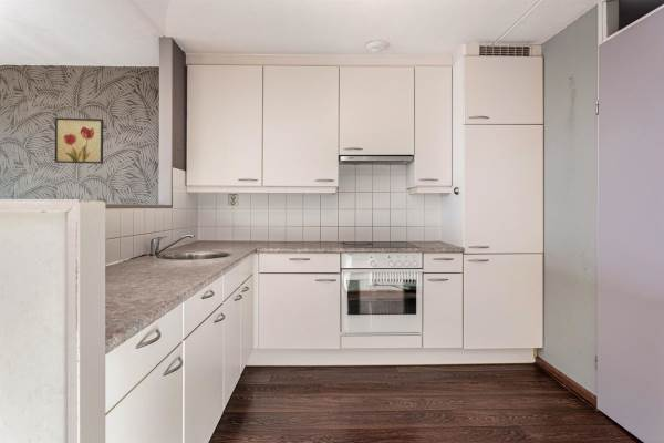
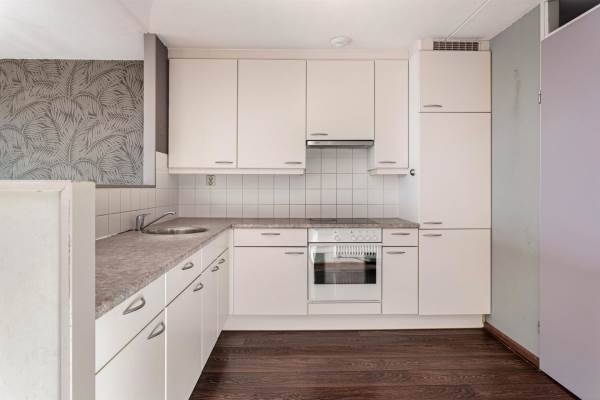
- wall art [53,116,104,165]
